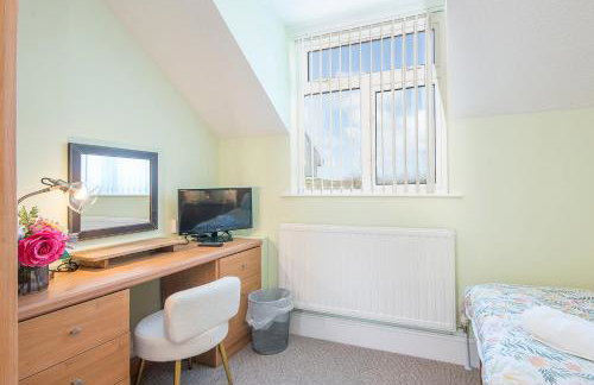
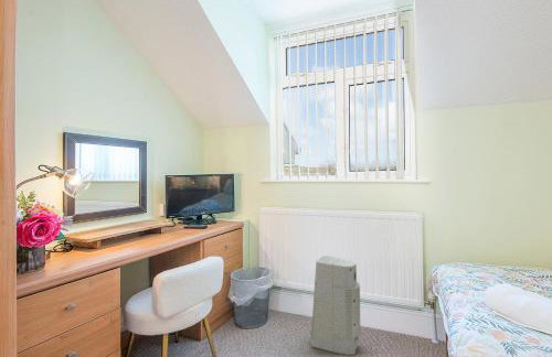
+ air purifier [309,255,361,356]
